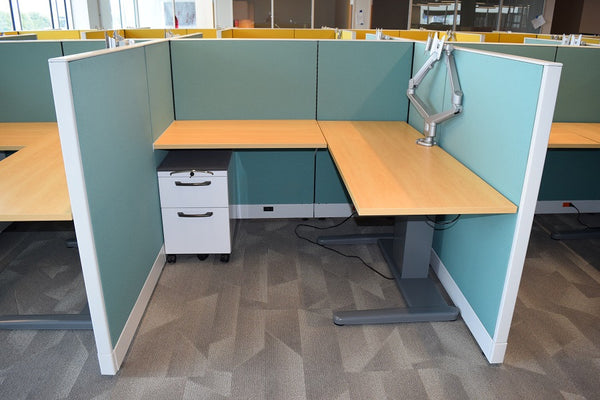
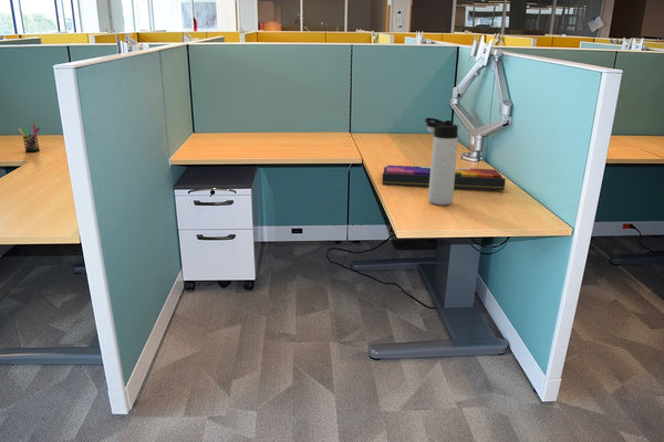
+ pen holder [18,123,41,154]
+ thermos bottle [424,117,459,207]
+ computer keyboard [381,165,507,191]
